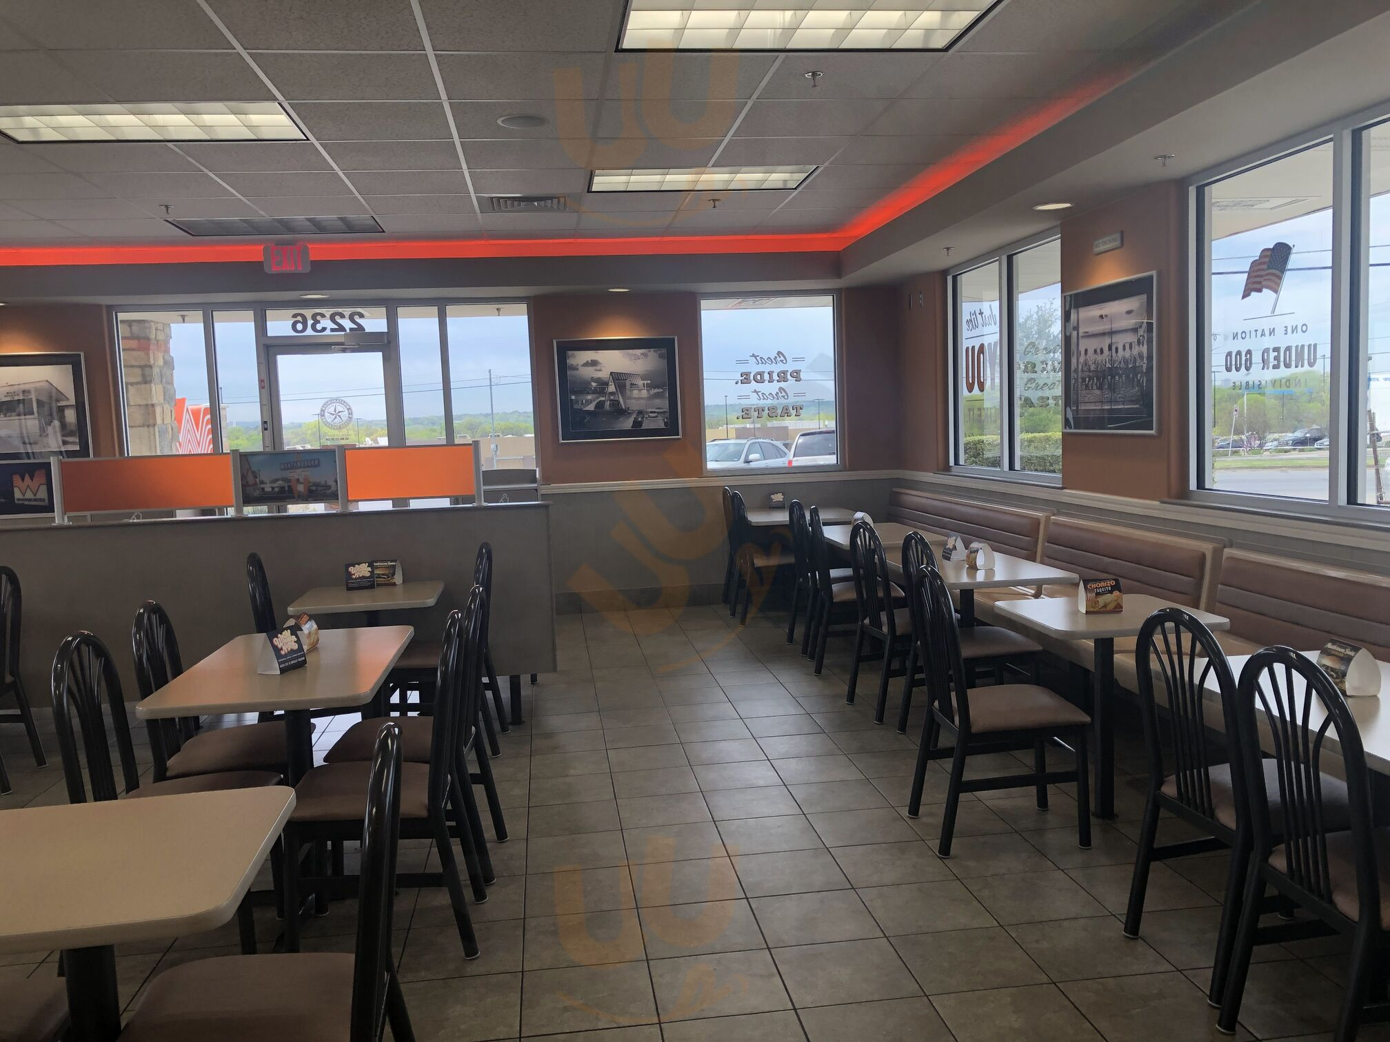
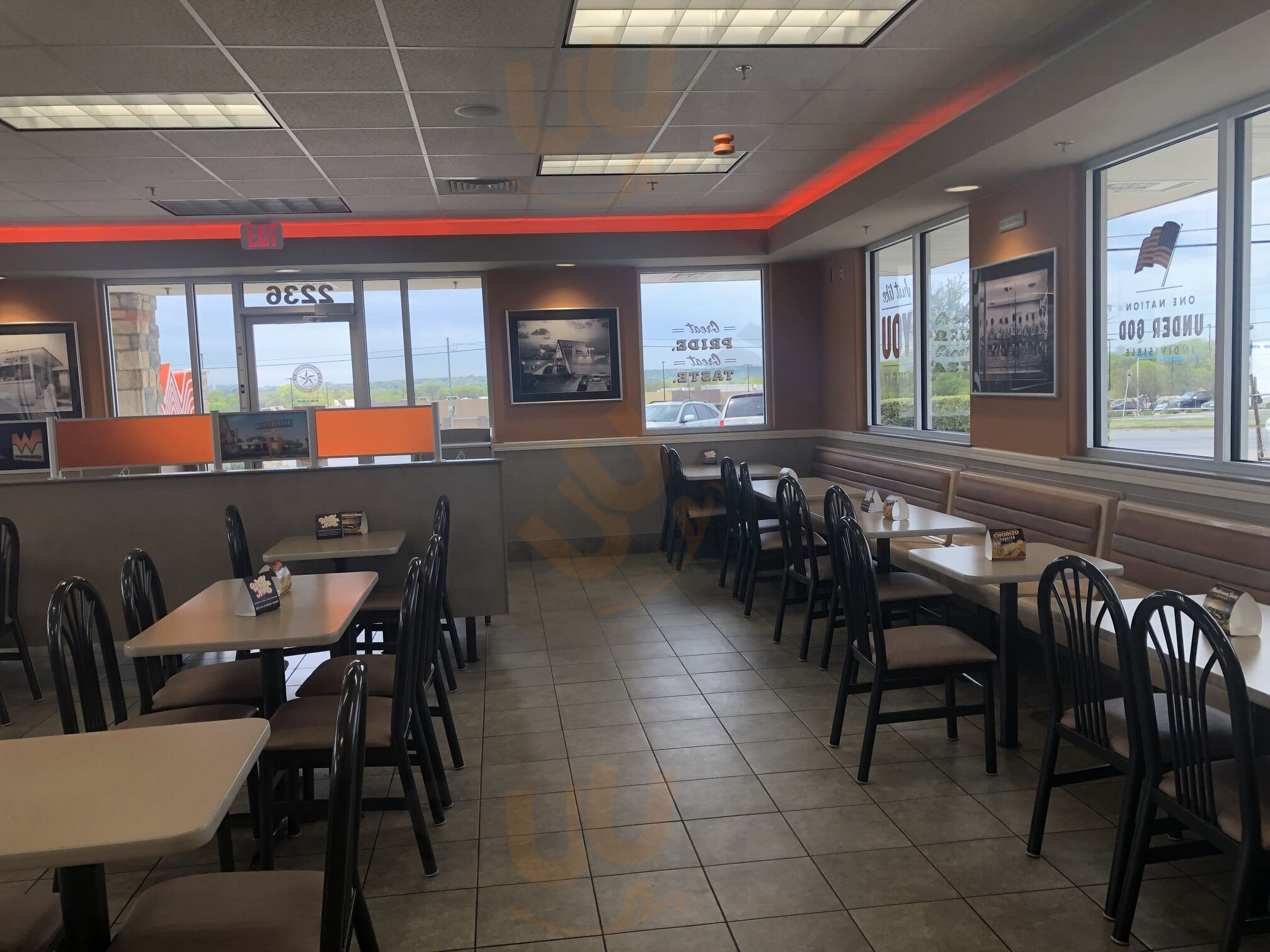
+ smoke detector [712,133,735,156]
